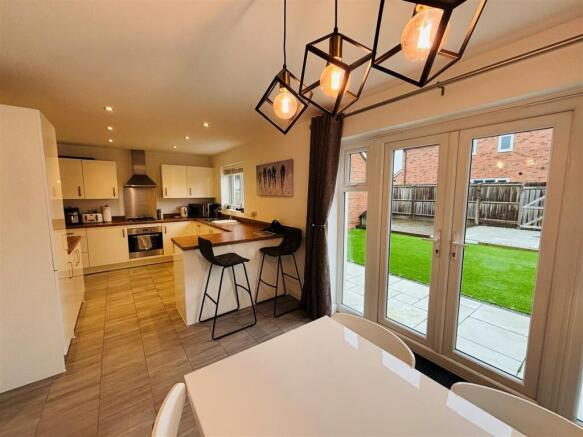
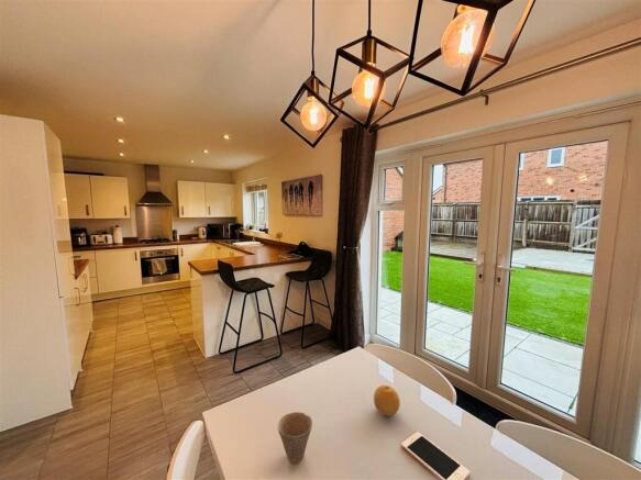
+ fruit [373,384,401,416]
+ cup [276,411,313,464]
+ cell phone [400,431,472,480]
